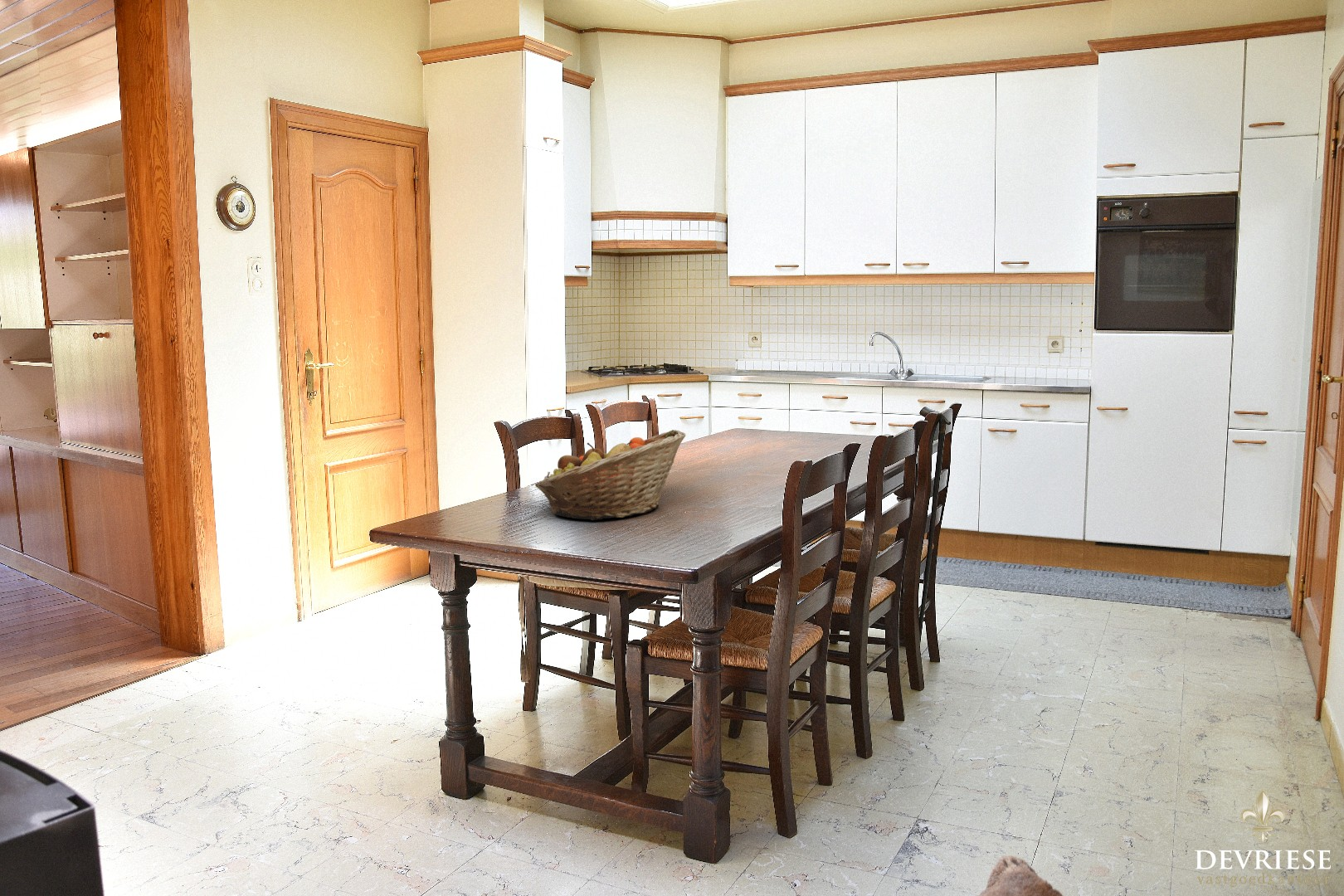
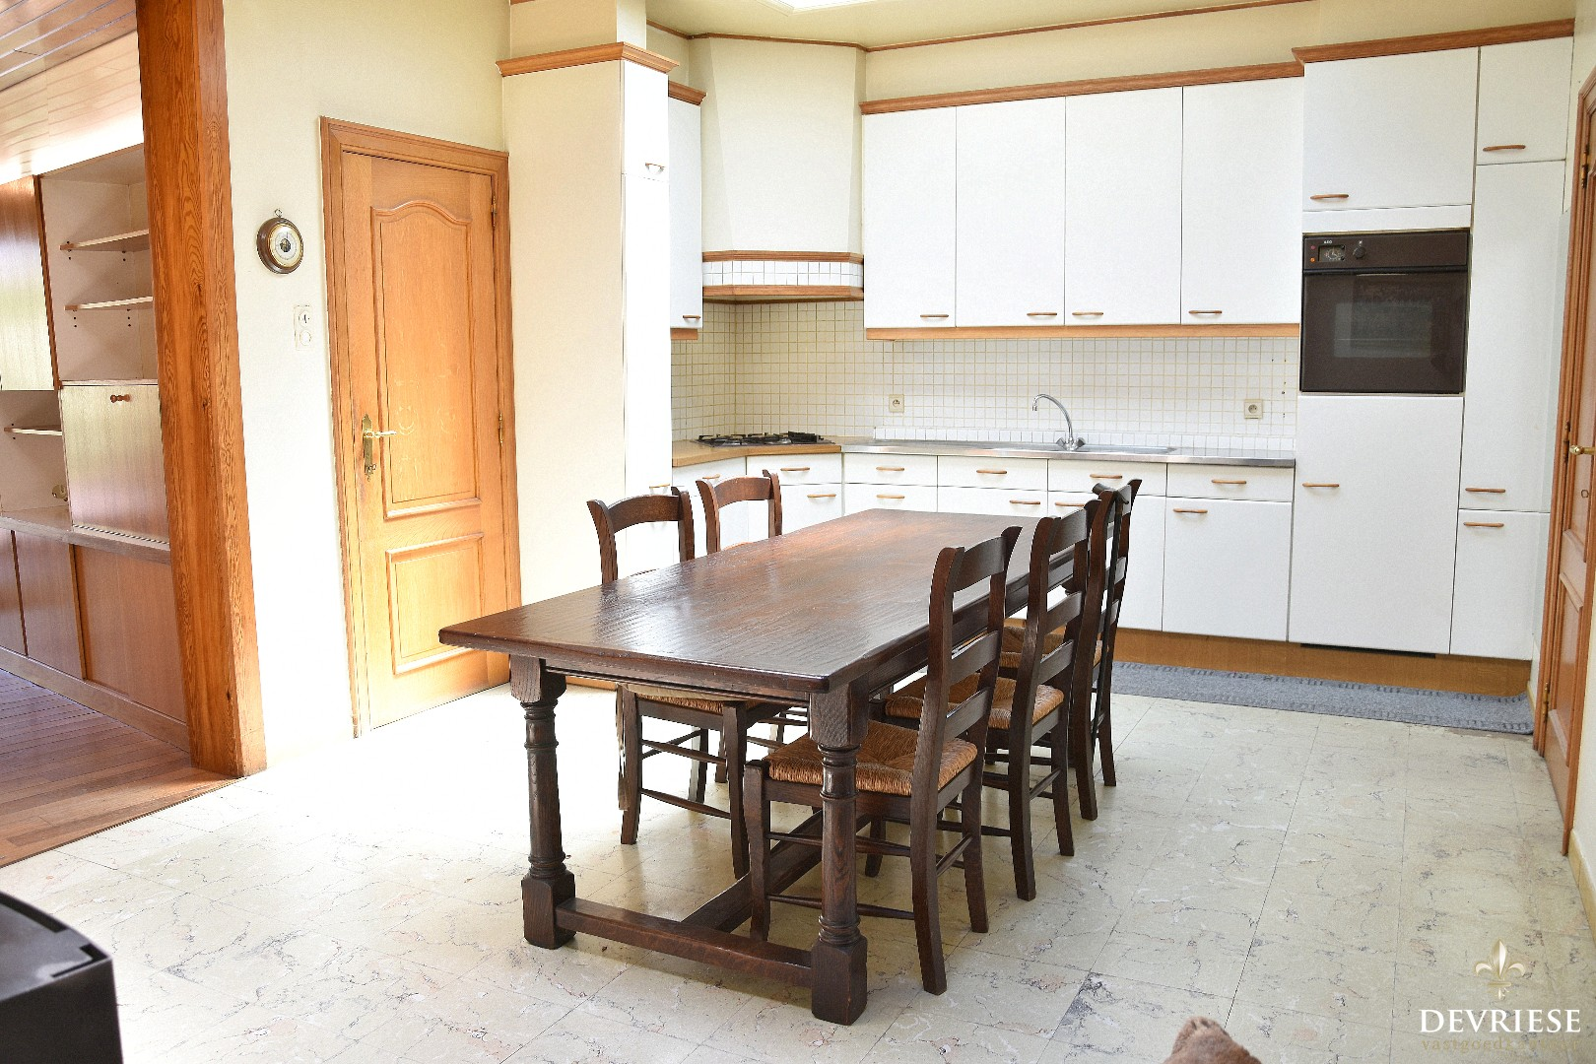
- fruit basket [534,429,686,521]
